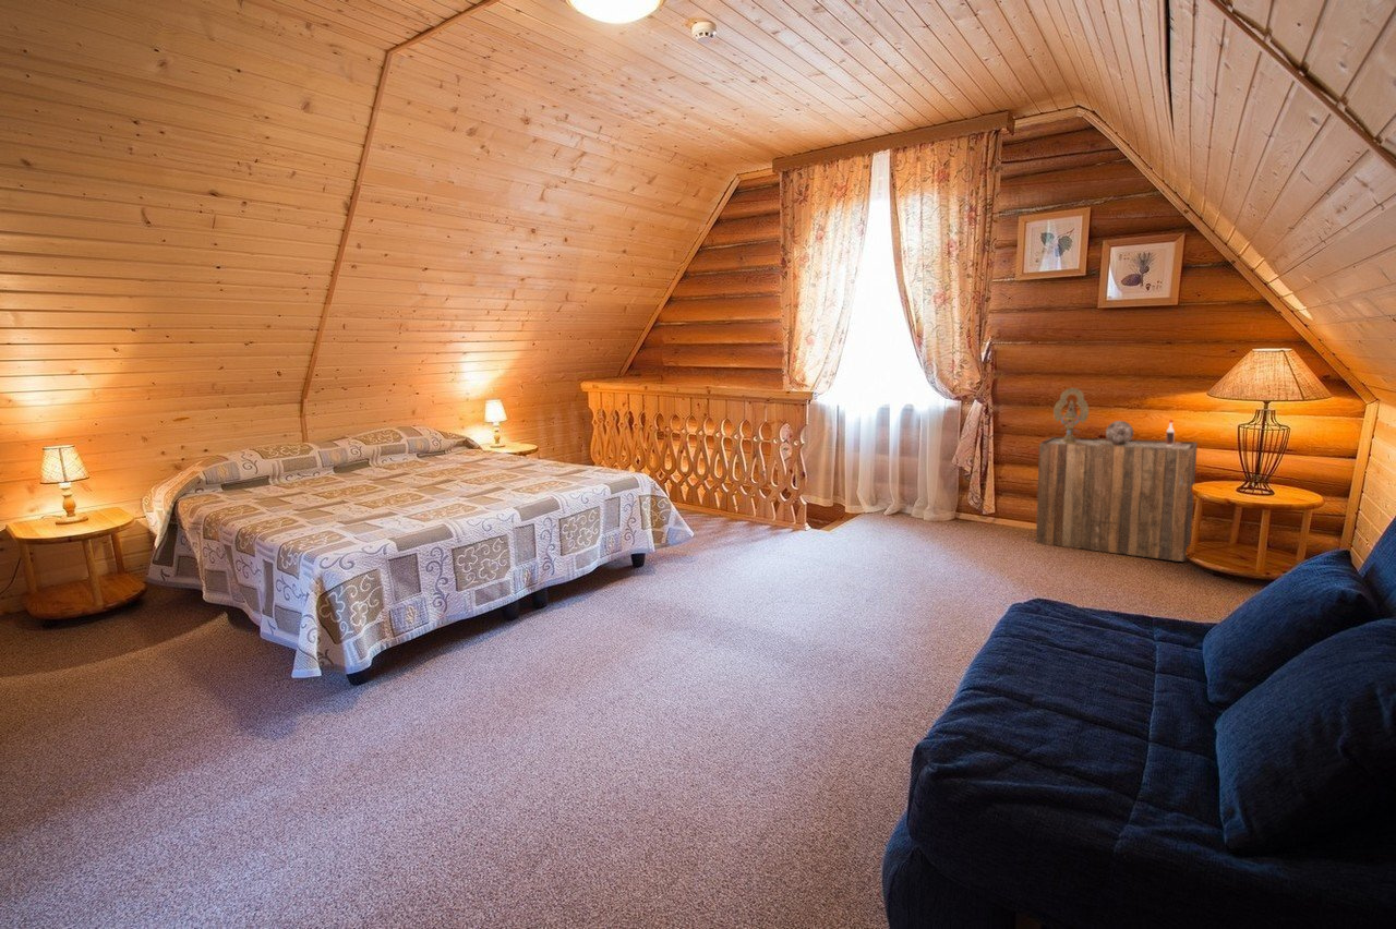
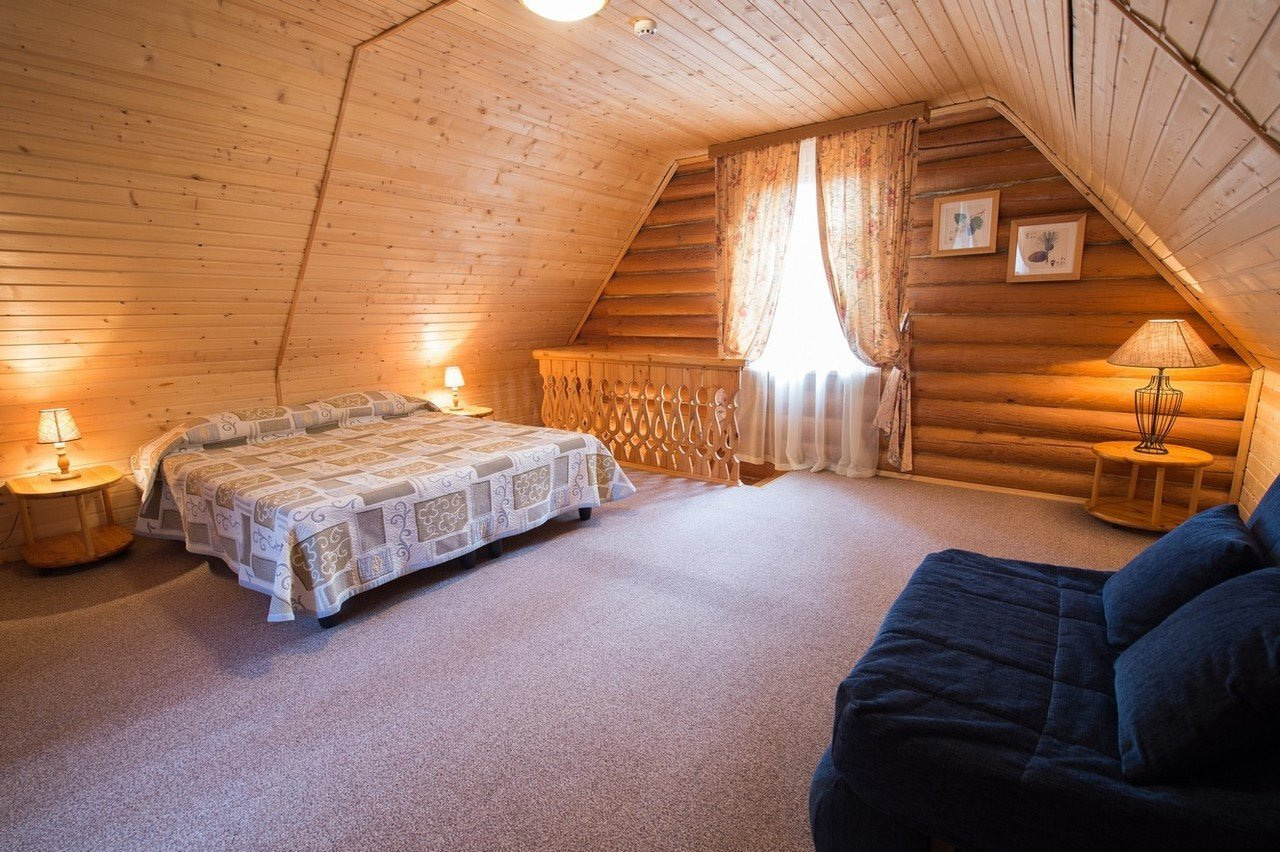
- cabinet [1035,387,1199,563]
